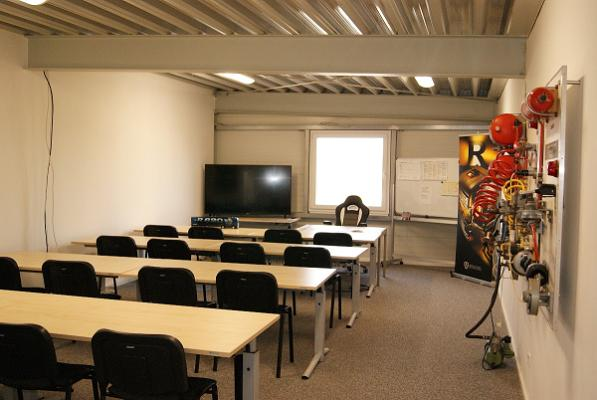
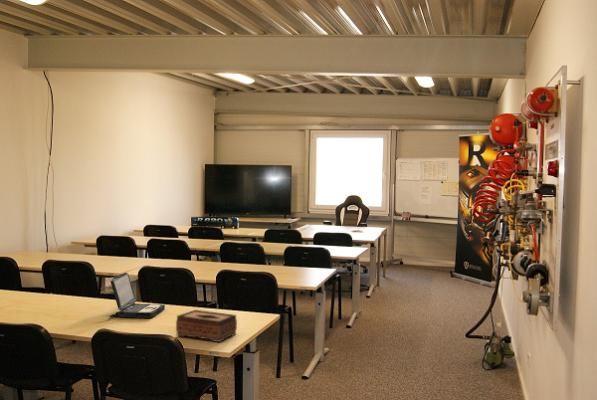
+ tissue box [175,309,238,343]
+ laptop [108,271,166,319]
